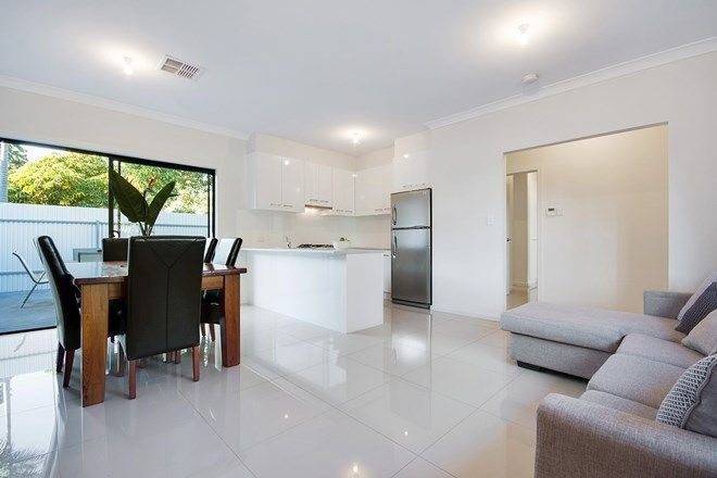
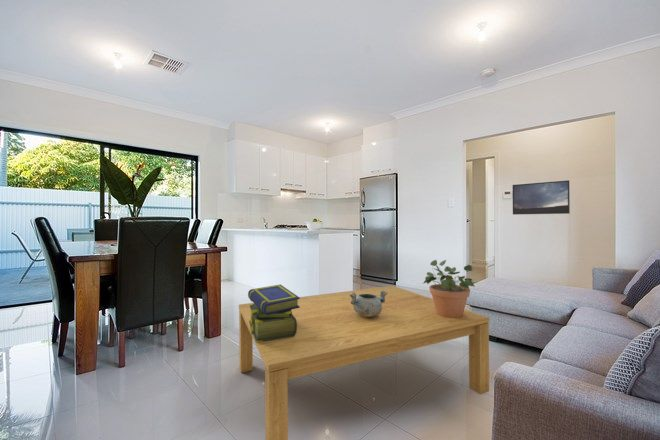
+ coffee table [238,285,490,440]
+ decorative bowl [349,291,388,317]
+ stack of books [247,284,300,343]
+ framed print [512,179,571,215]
+ potted plant [423,259,478,318]
